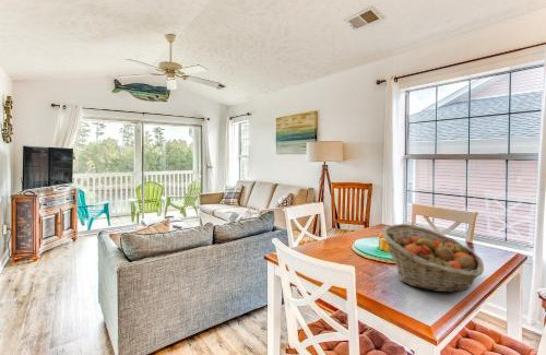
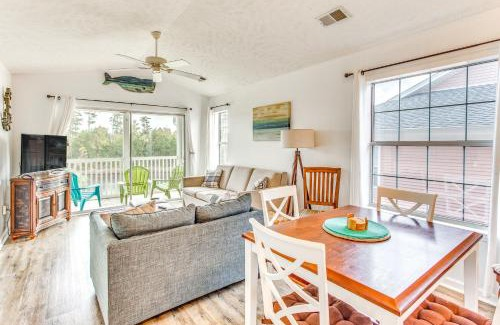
- fruit basket [380,223,485,293]
